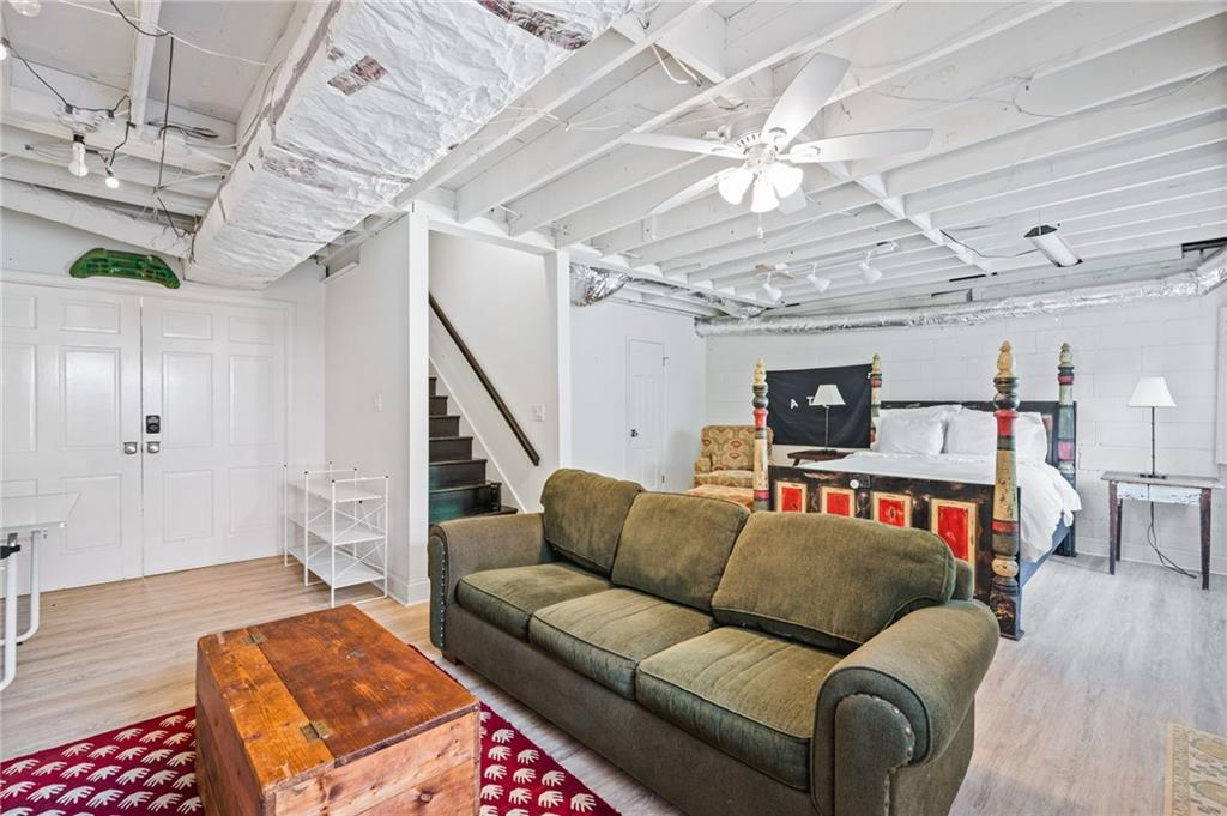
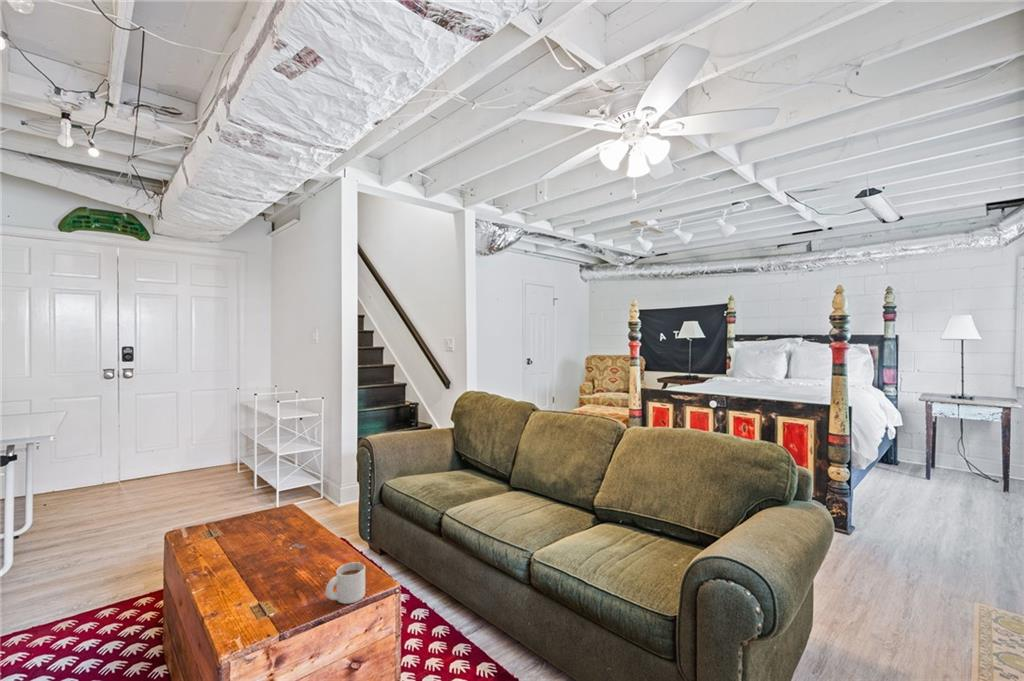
+ mug [325,561,366,605]
